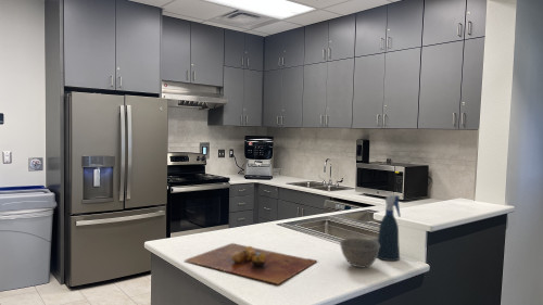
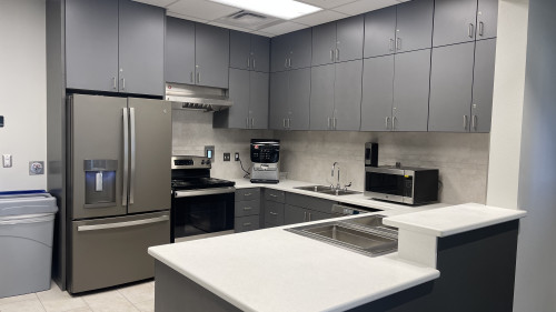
- cutting board [184,242,318,285]
- bowl [339,237,380,269]
- spray bottle [377,193,402,262]
